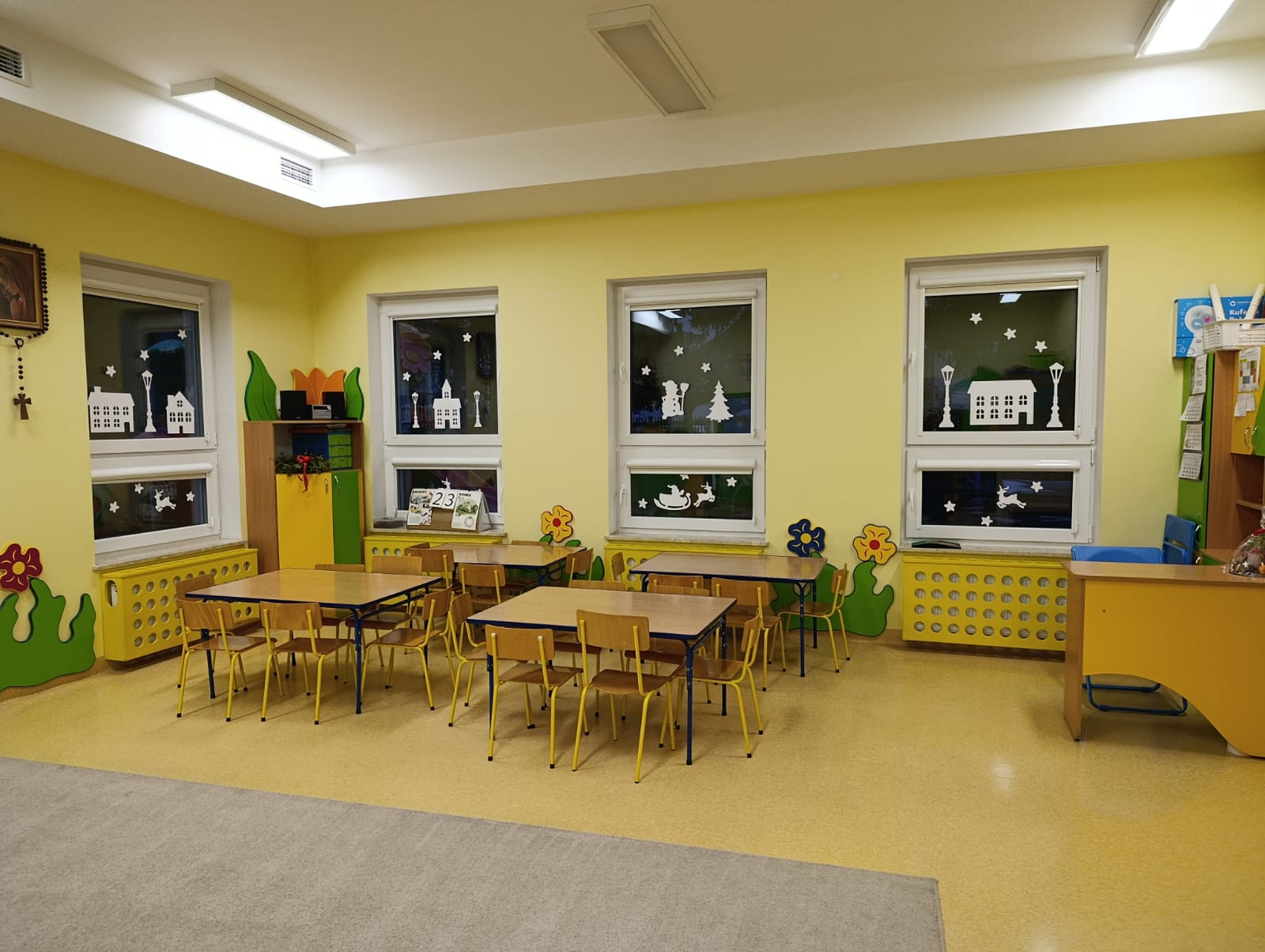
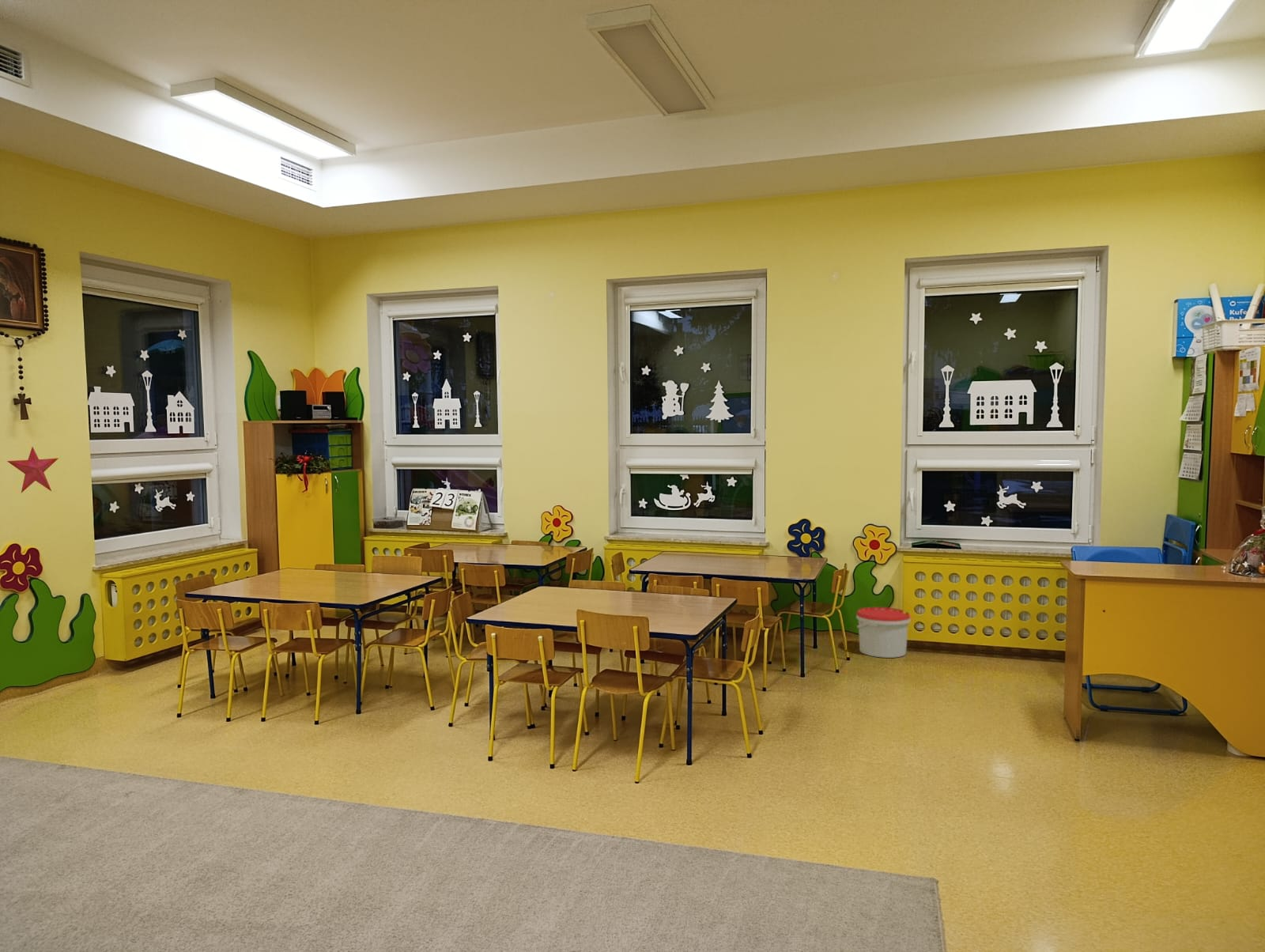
+ bucket [855,606,912,659]
+ decorative star [6,446,59,493]
